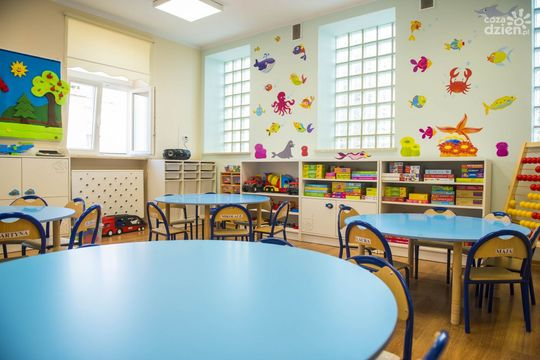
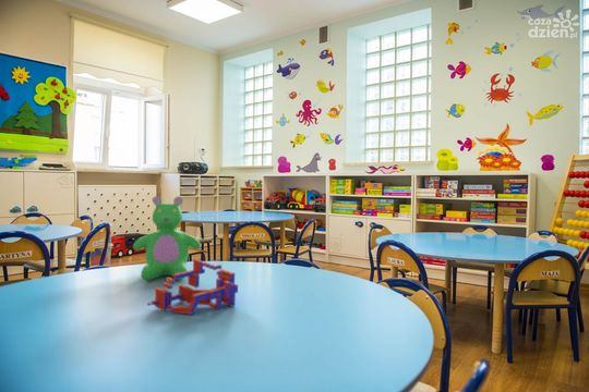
+ toy blocks [146,258,239,316]
+ teddy bear [132,195,202,282]
